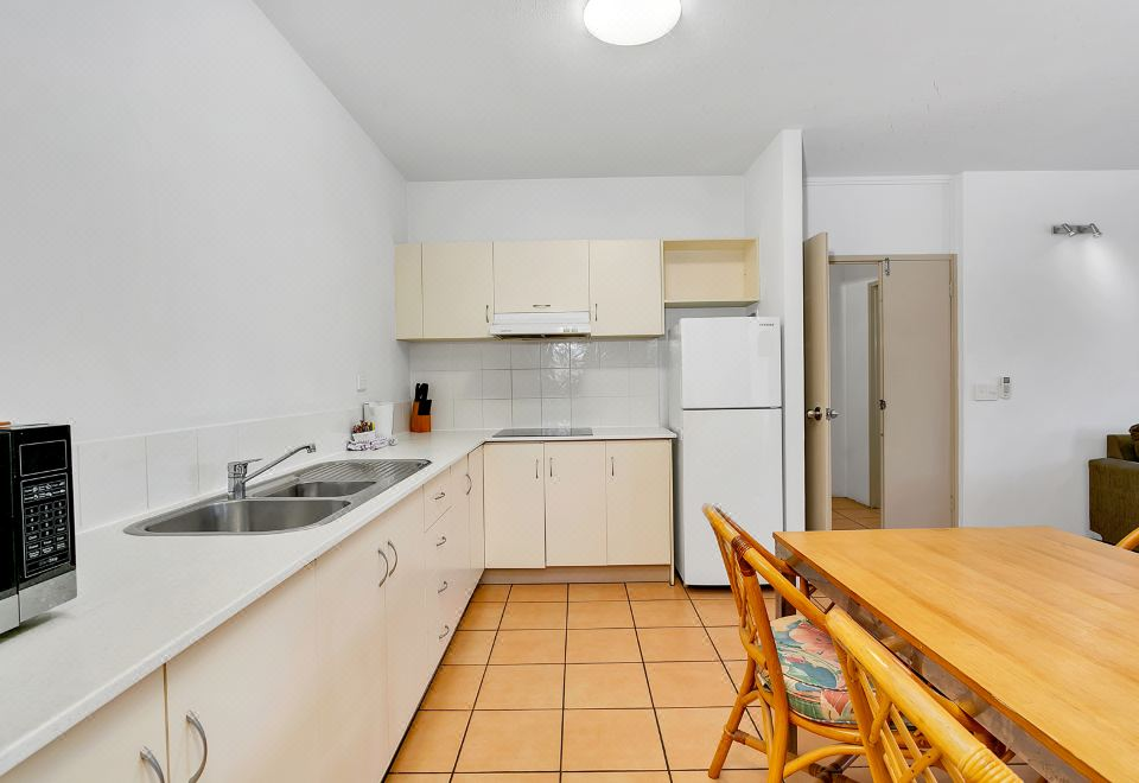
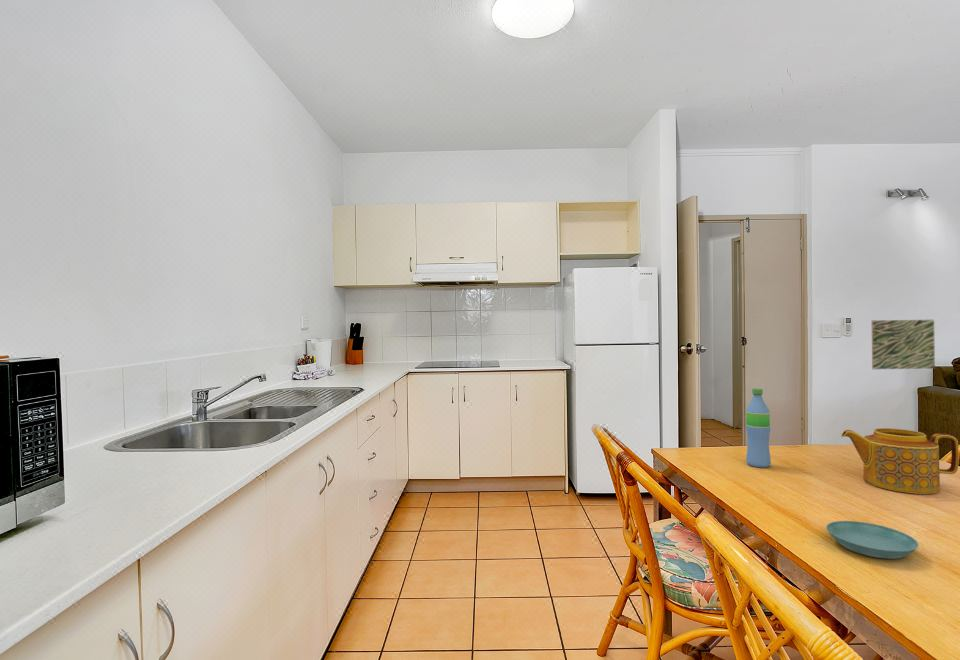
+ teapot [840,427,960,495]
+ saucer [825,520,920,560]
+ water bottle [745,388,772,469]
+ wall art [871,319,936,370]
